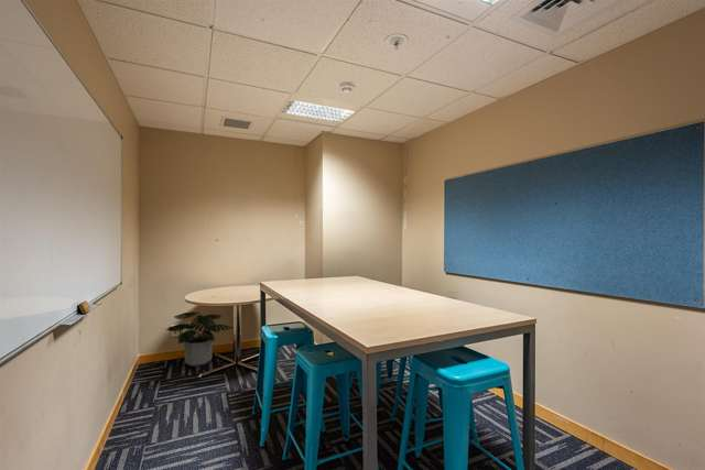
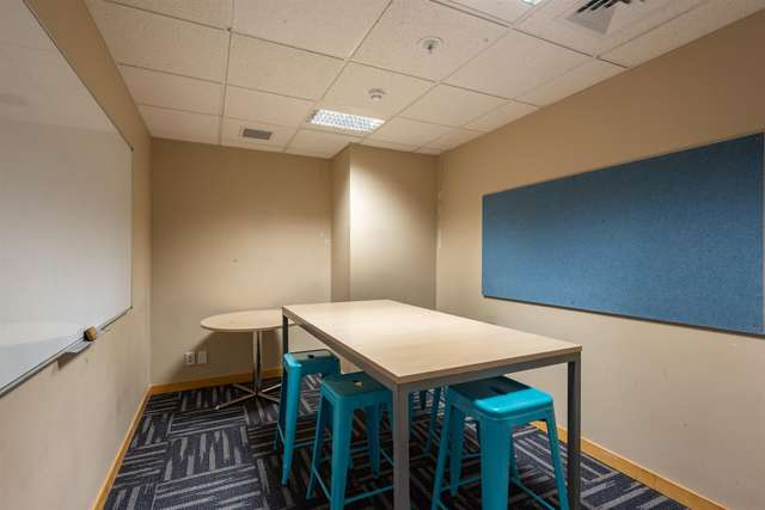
- potted plant [165,311,234,368]
